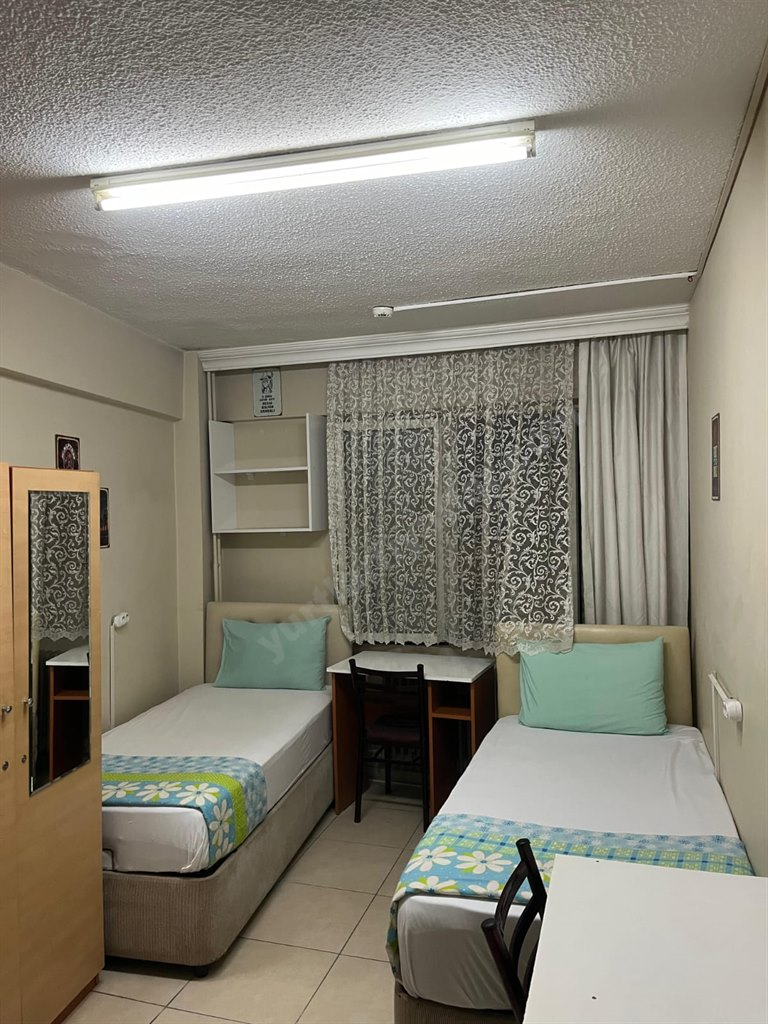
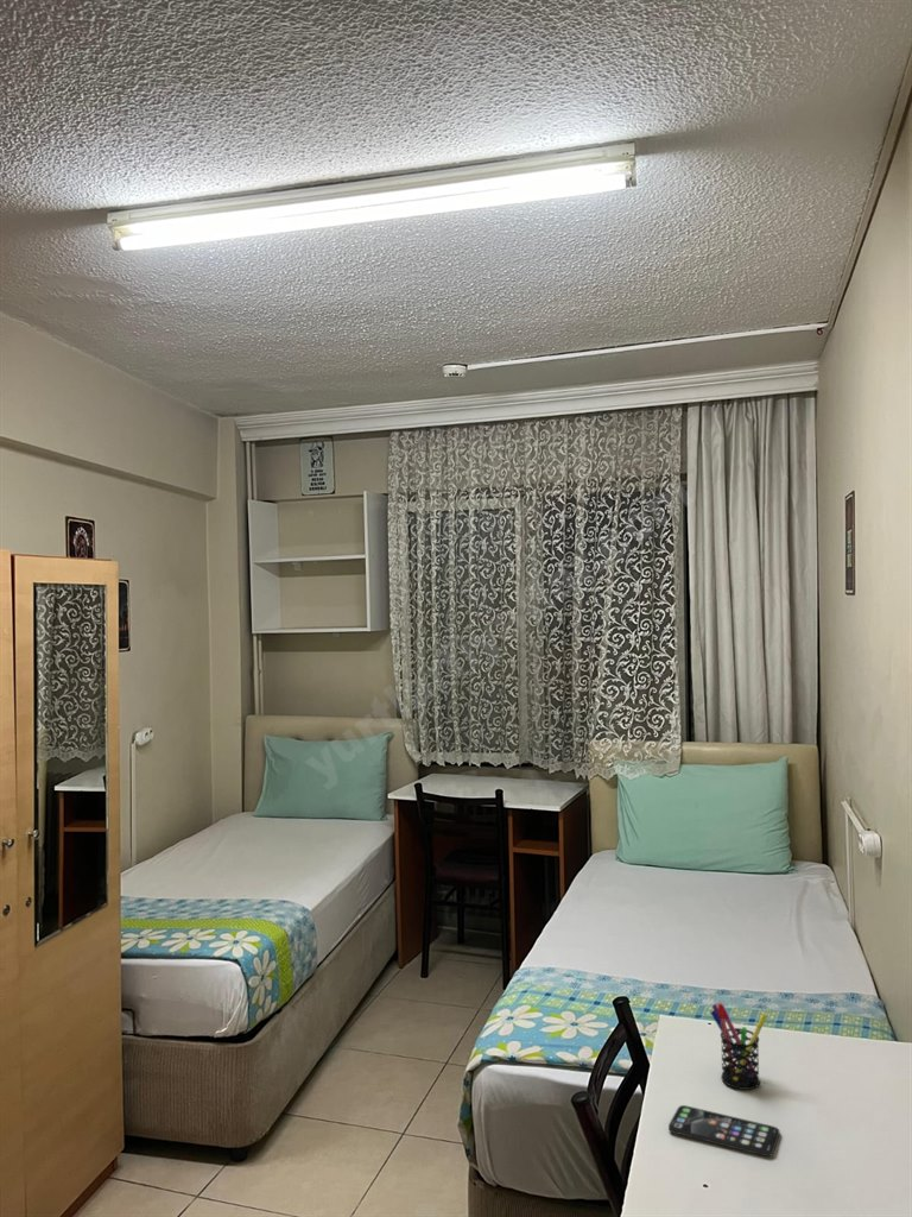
+ smartphone [667,1104,781,1158]
+ pen holder [709,1002,768,1091]
